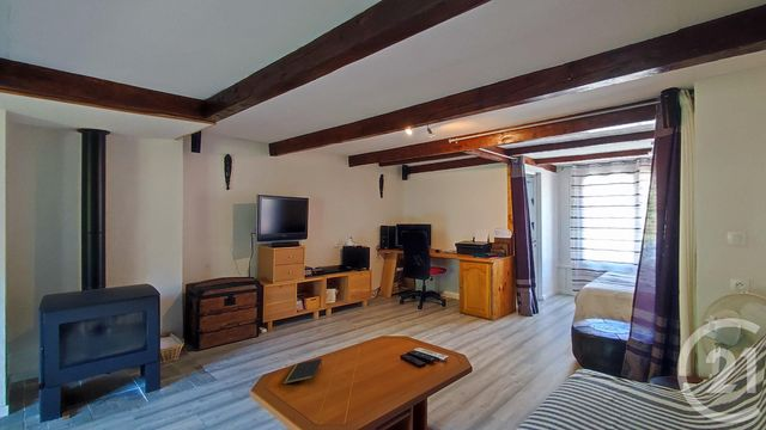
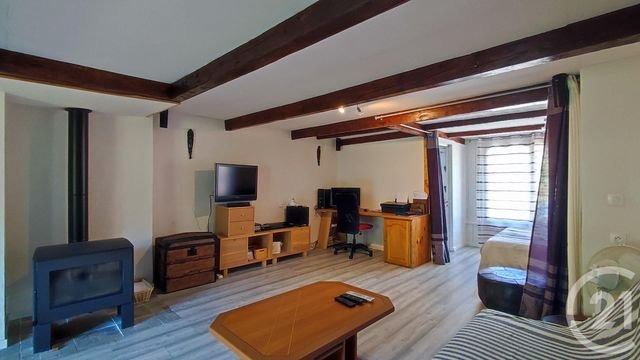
- notepad [281,357,323,386]
